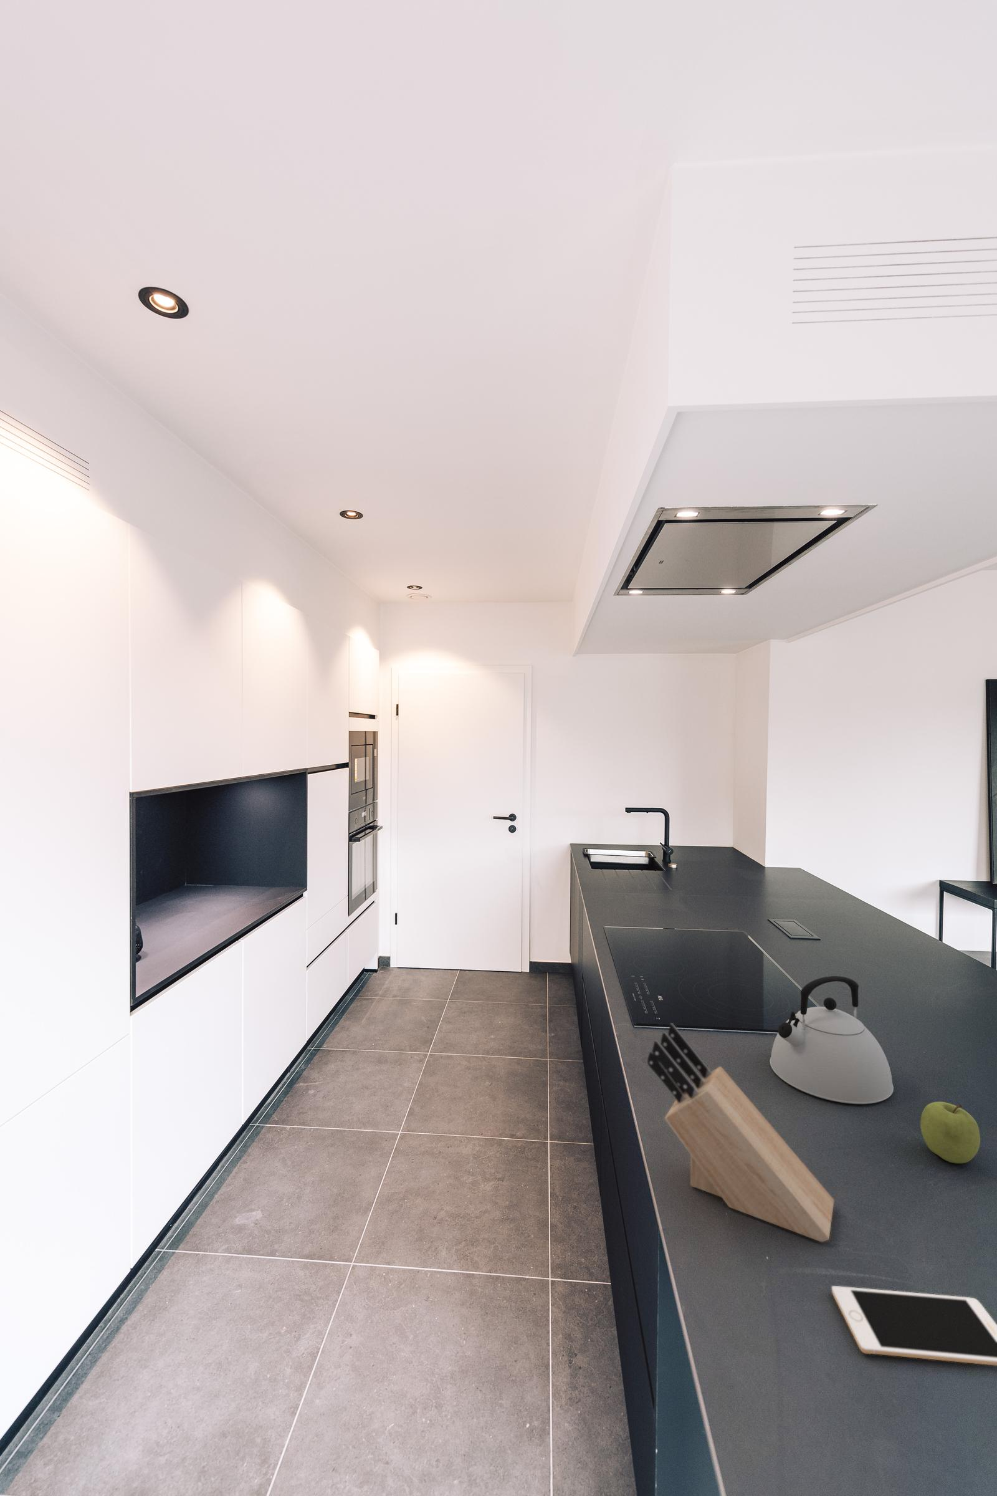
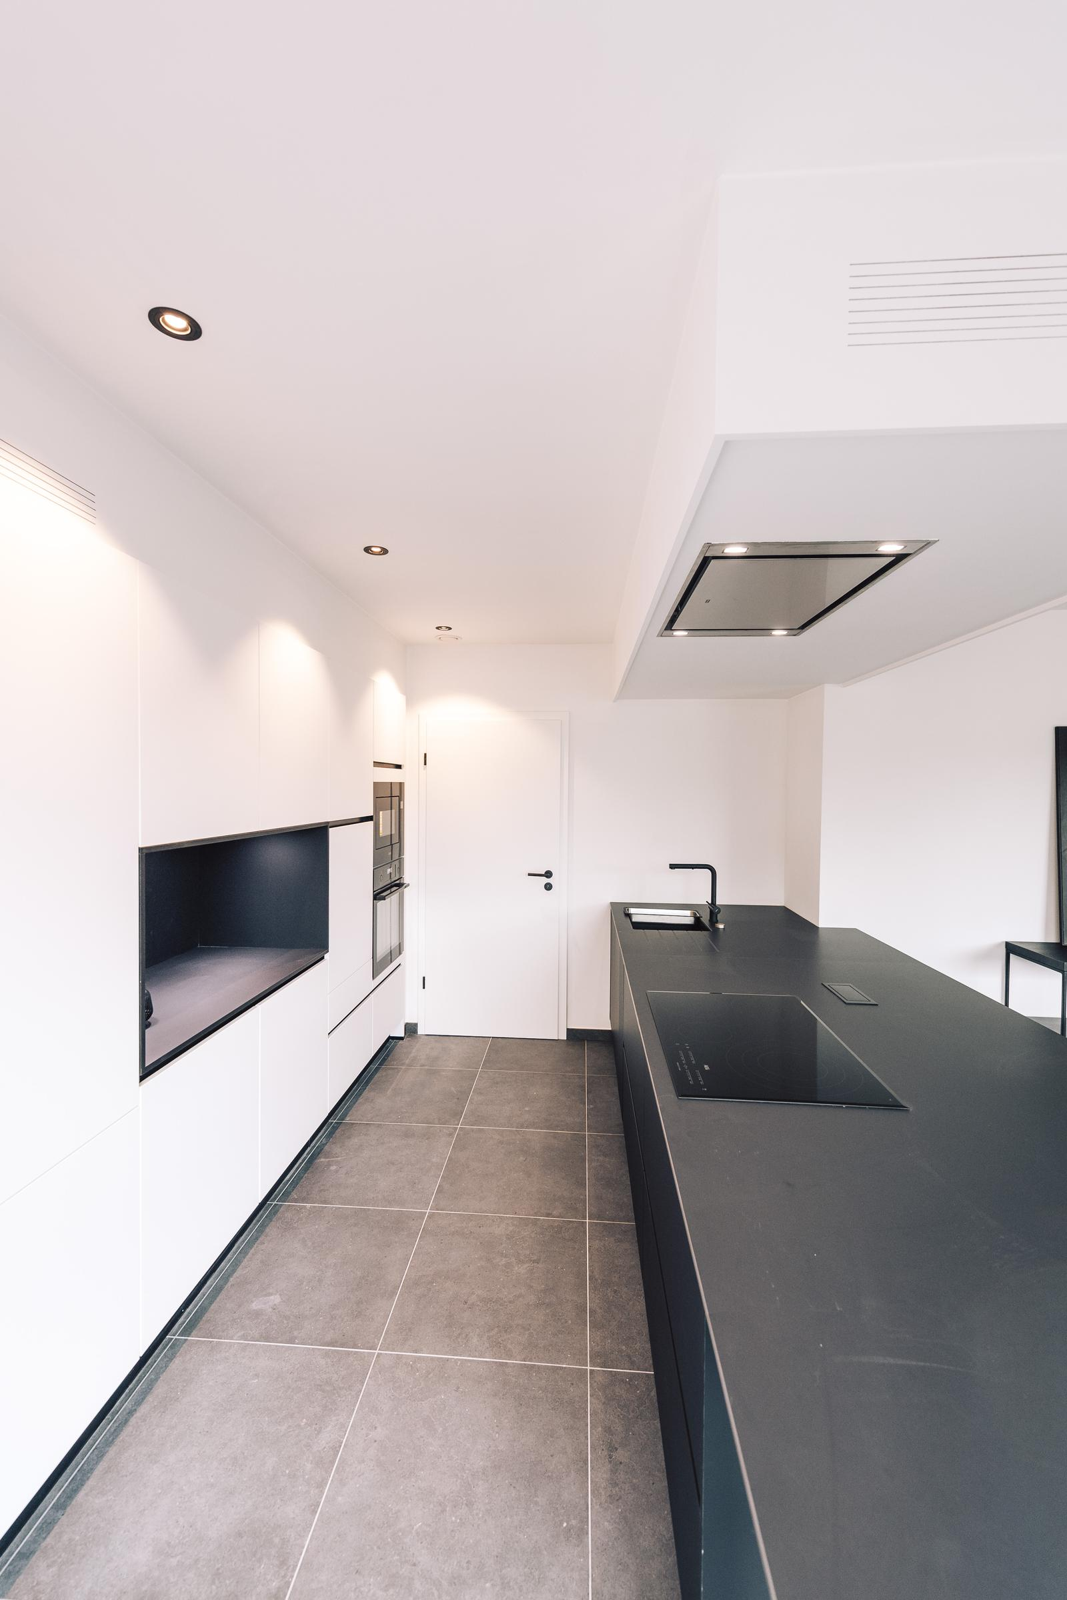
- knife block [646,1022,835,1243]
- kettle [770,975,895,1104]
- cell phone [831,1286,997,1367]
- fruit [920,1102,980,1164]
